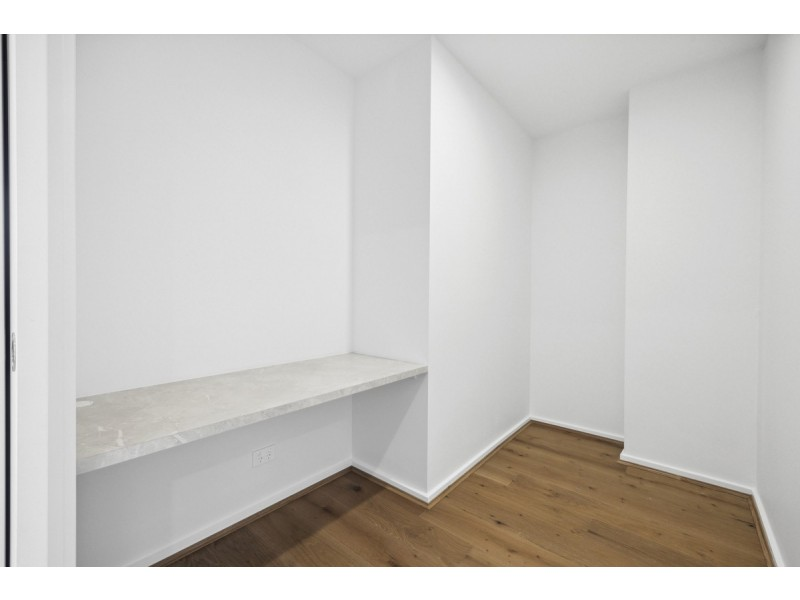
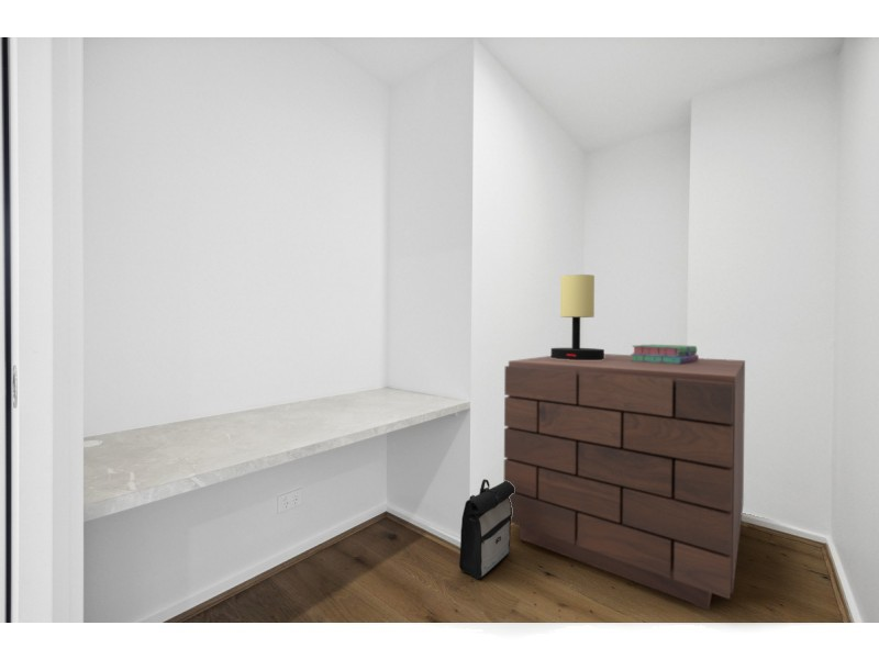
+ stack of books [630,344,700,364]
+ table lamp [549,273,605,360]
+ backpack [458,478,514,580]
+ dresser [503,353,746,612]
